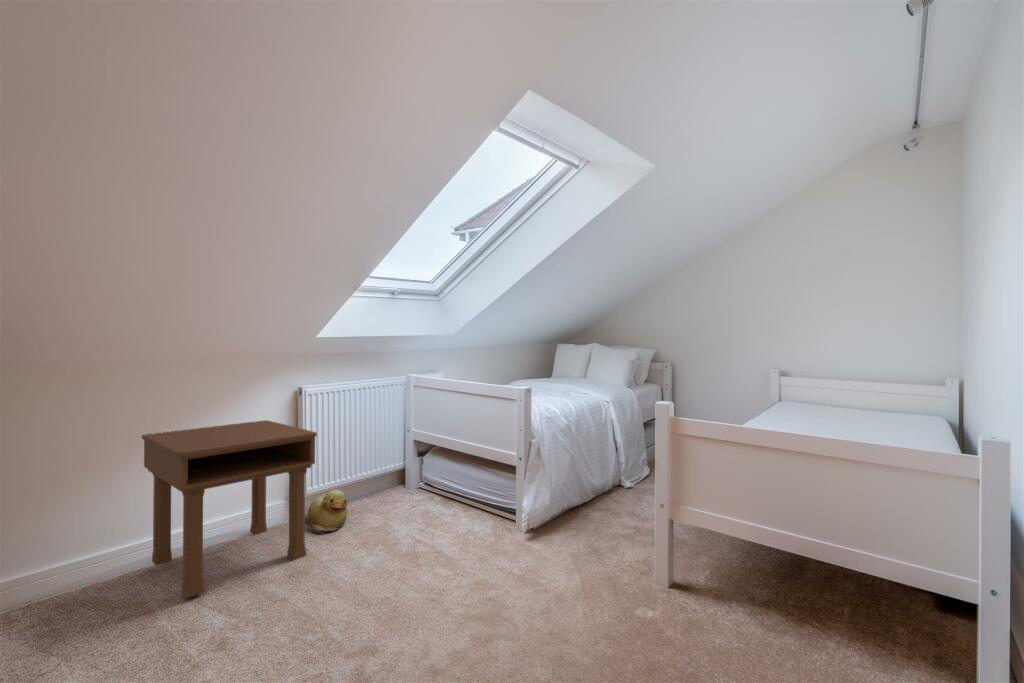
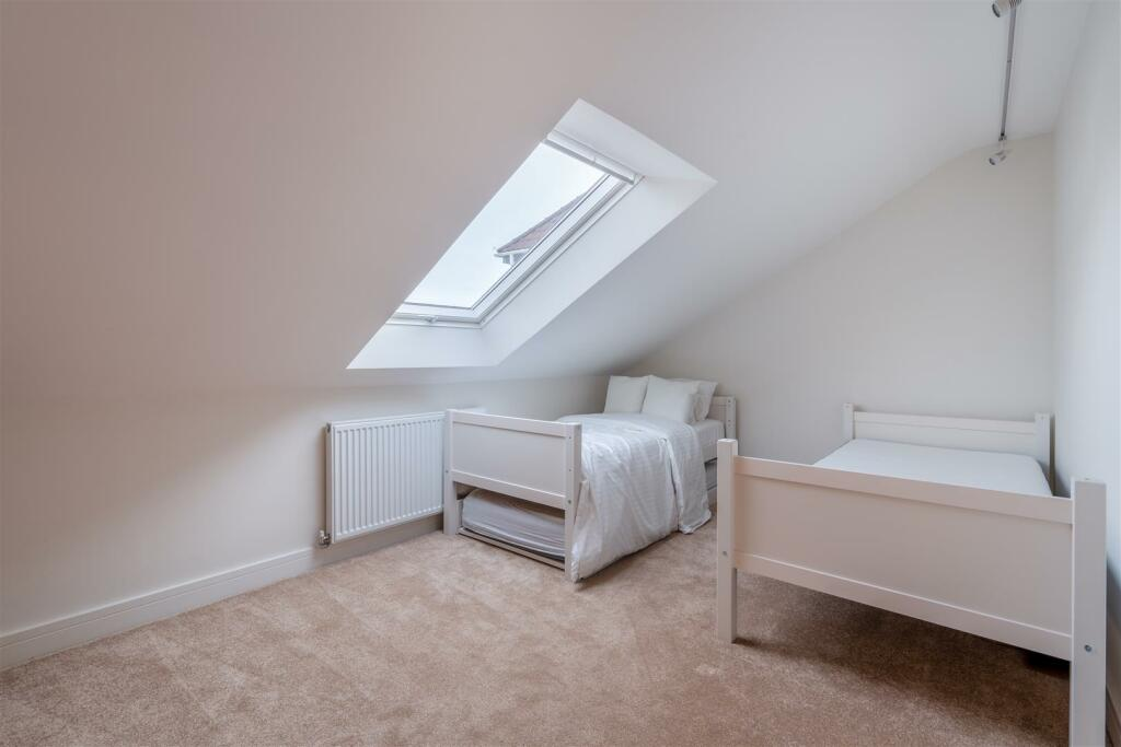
- rubber duck [306,489,348,533]
- nightstand [141,419,318,599]
